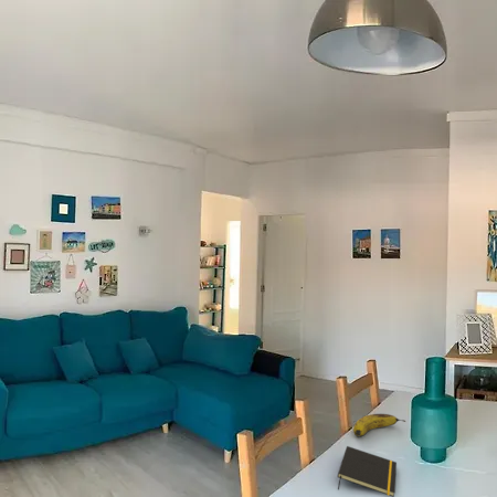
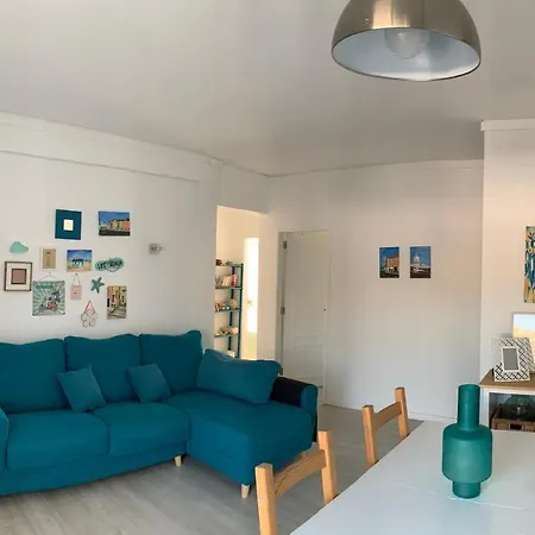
- fruit [352,413,406,437]
- notepad [336,445,398,497]
